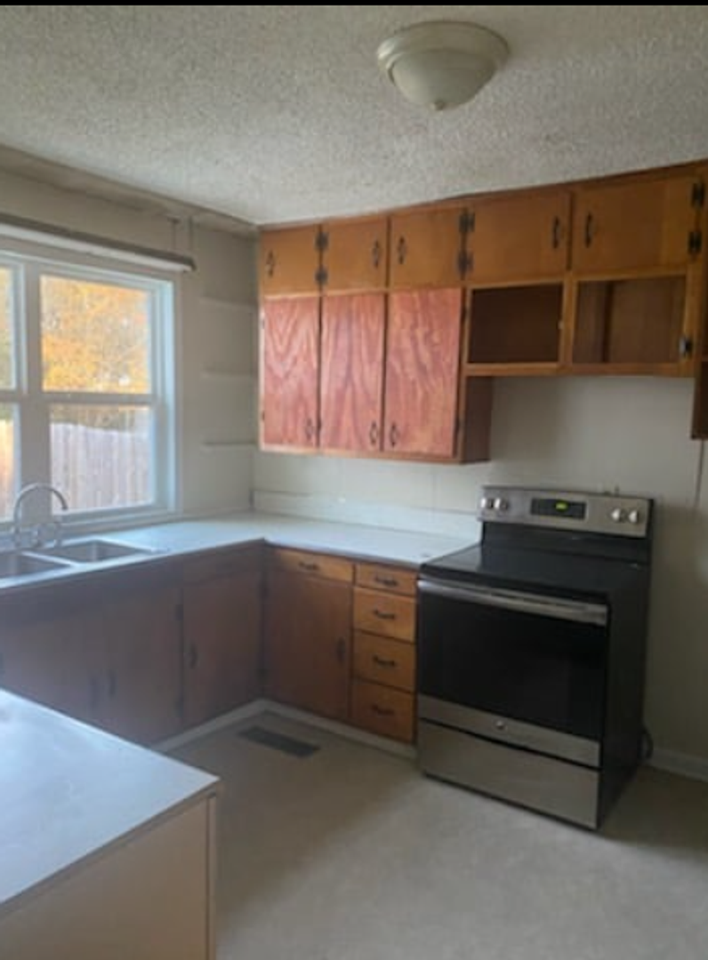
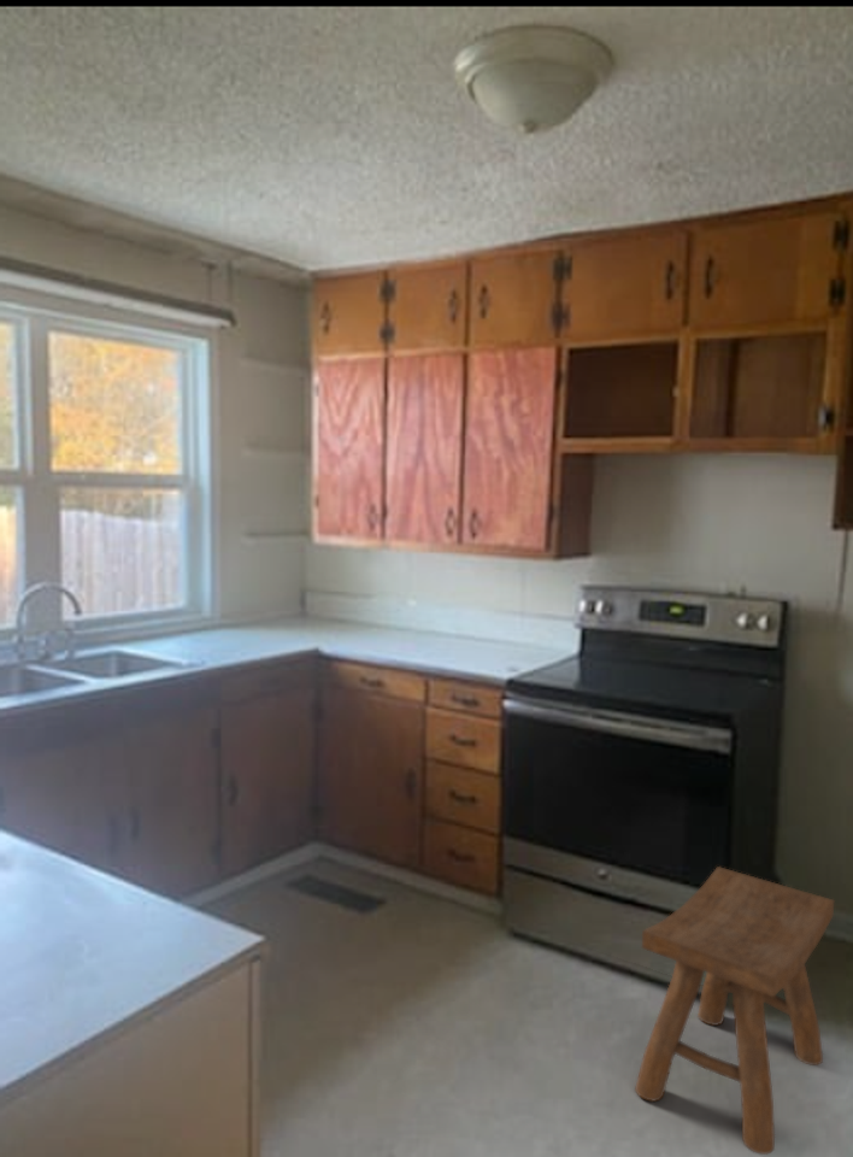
+ stool [634,865,835,1156]
